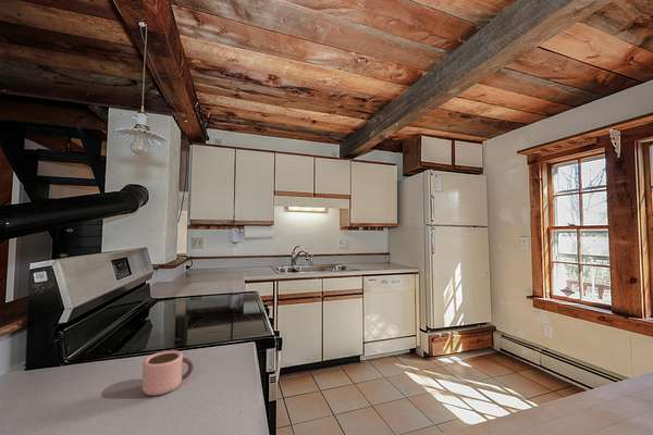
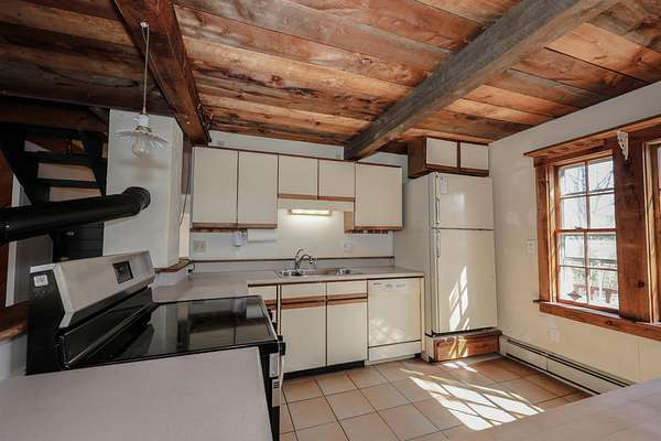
- mug [141,349,194,396]
